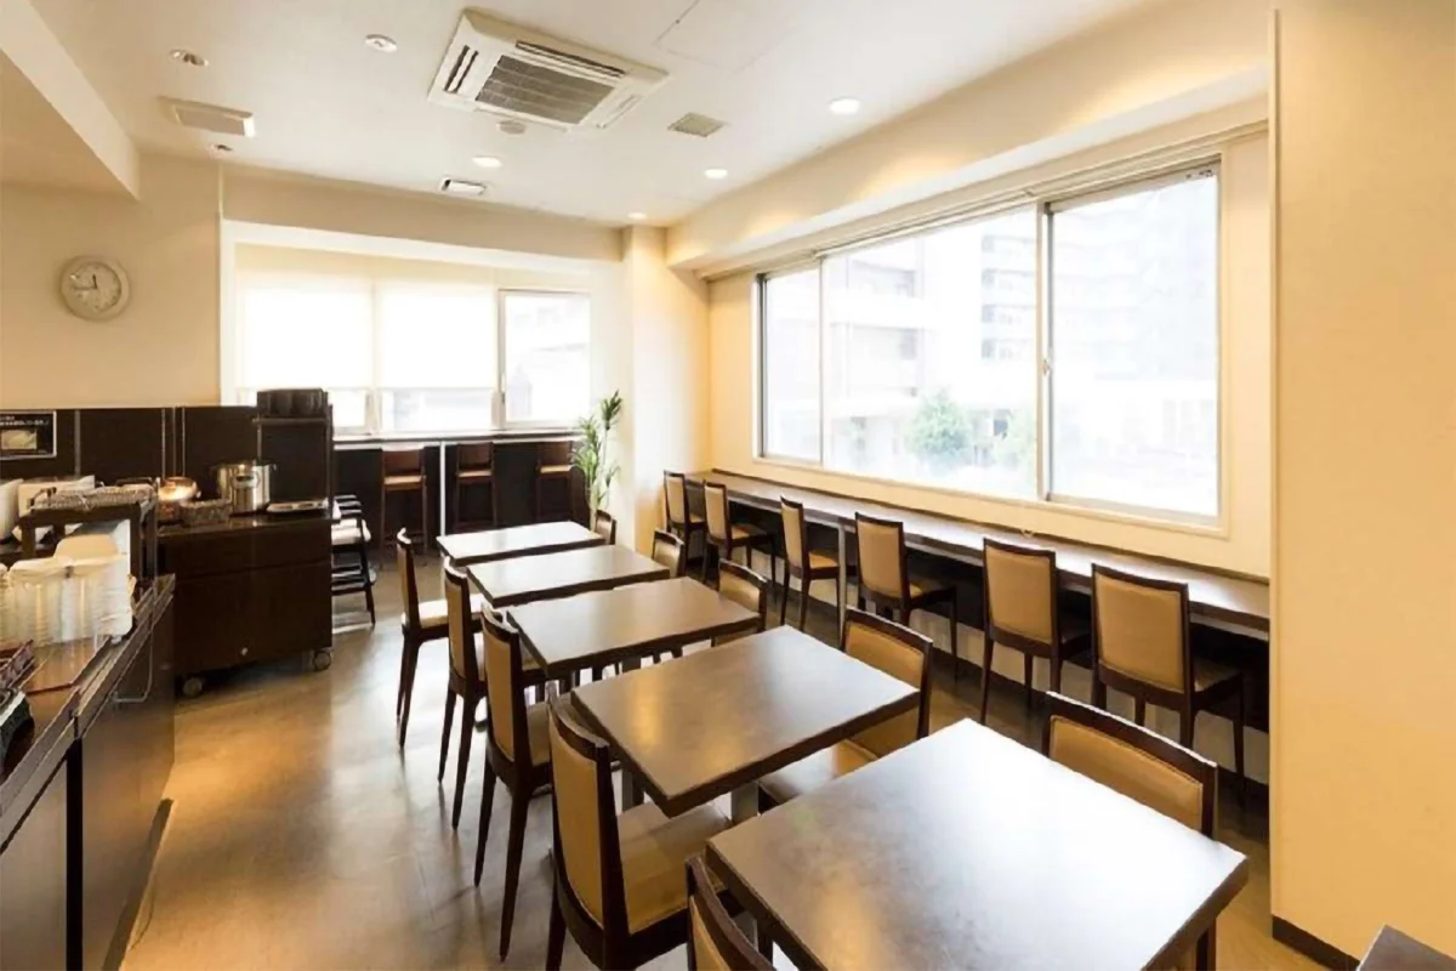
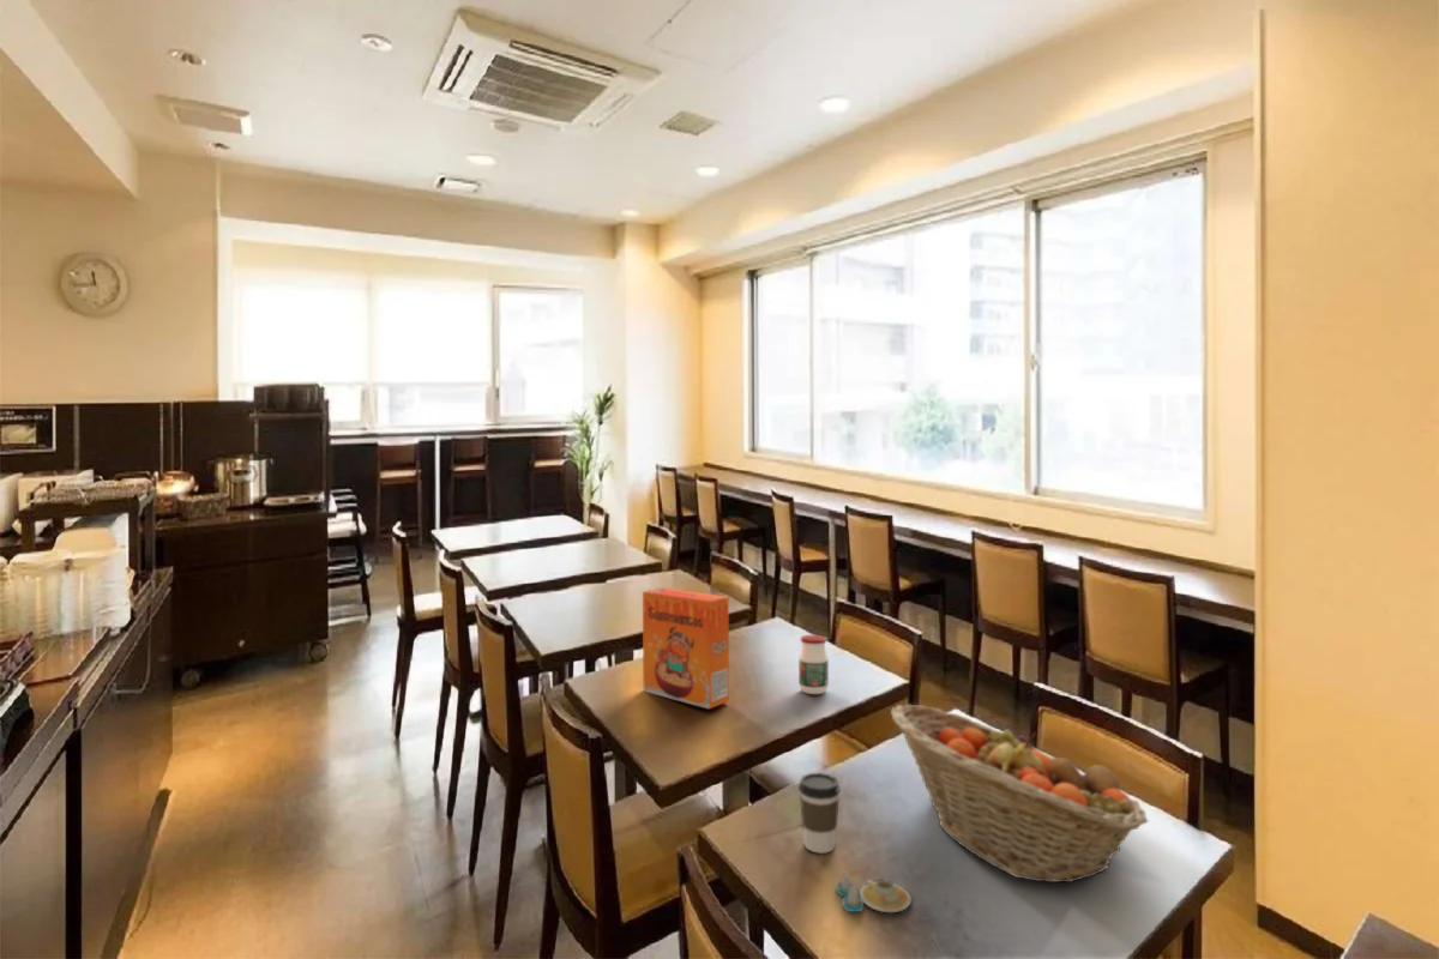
+ fruit basket [890,704,1150,883]
+ cereal box [642,586,730,710]
+ jar [797,633,830,695]
+ salt and pepper shaker set [835,871,913,913]
+ coffee cup [797,772,842,855]
